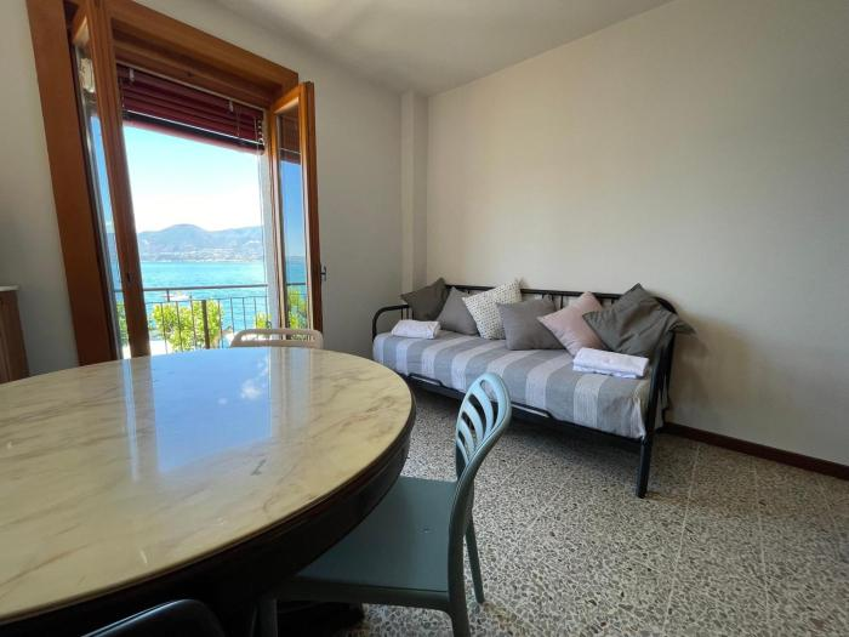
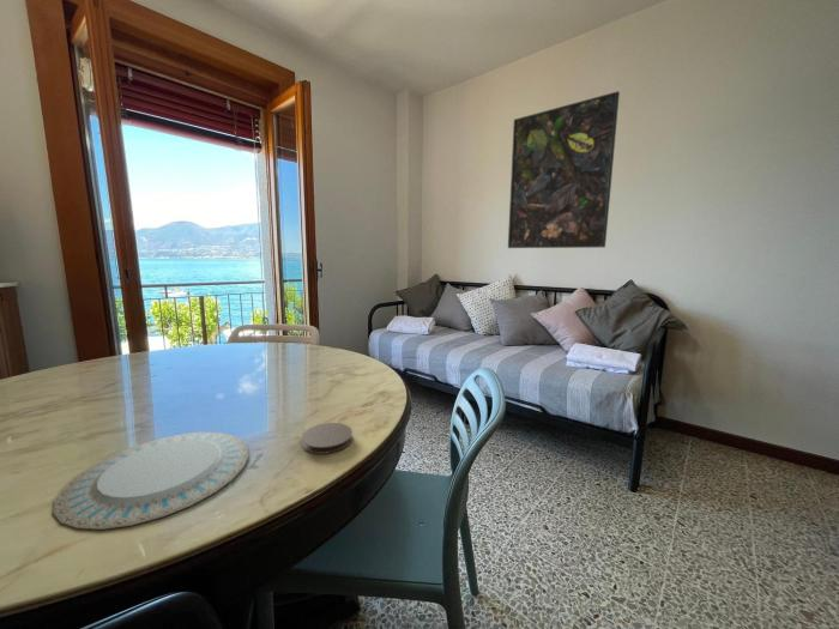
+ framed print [507,90,621,249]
+ coaster [301,422,354,455]
+ chinaware [52,431,251,531]
